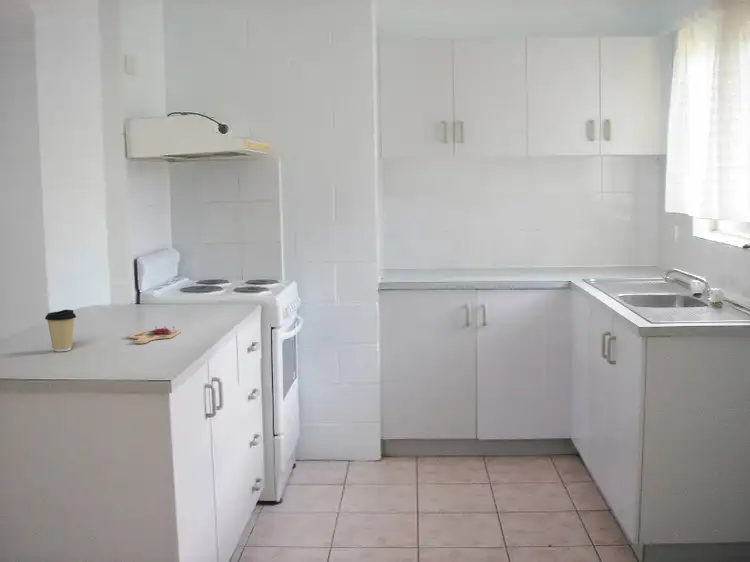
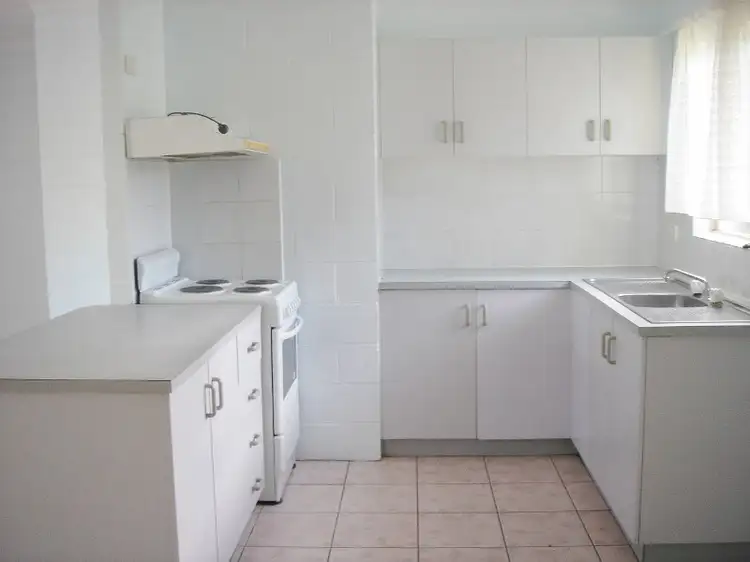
- coffee cup [44,309,77,352]
- cutting board [128,325,181,345]
